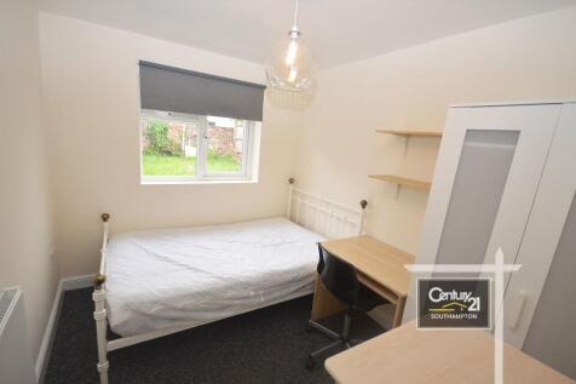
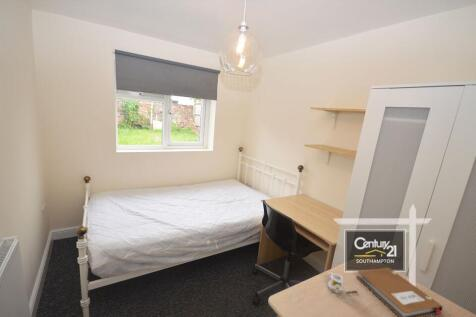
+ mug [327,272,358,294]
+ notebook [355,267,444,317]
